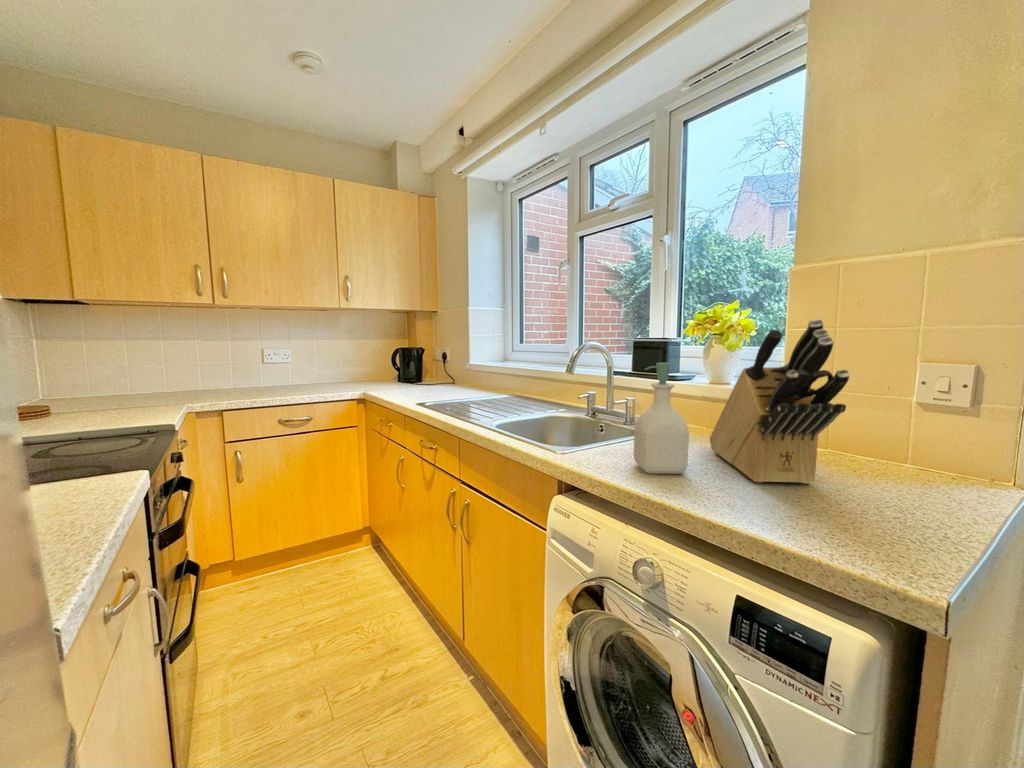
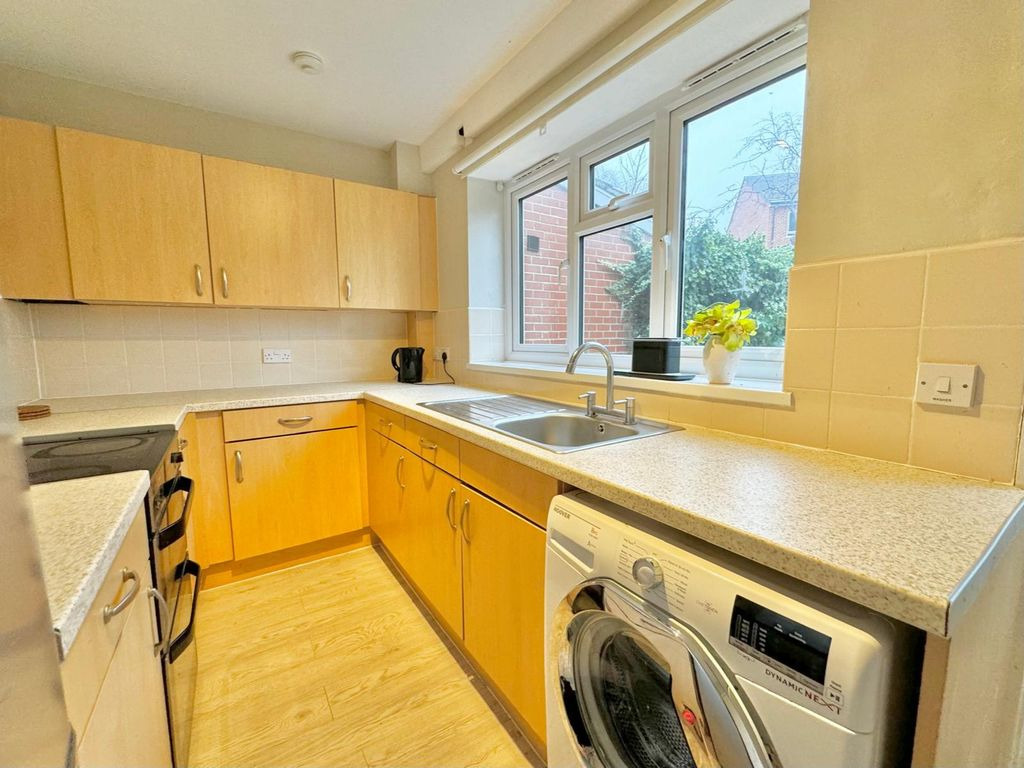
- knife block [708,318,850,485]
- soap bottle [633,362,690,475]
